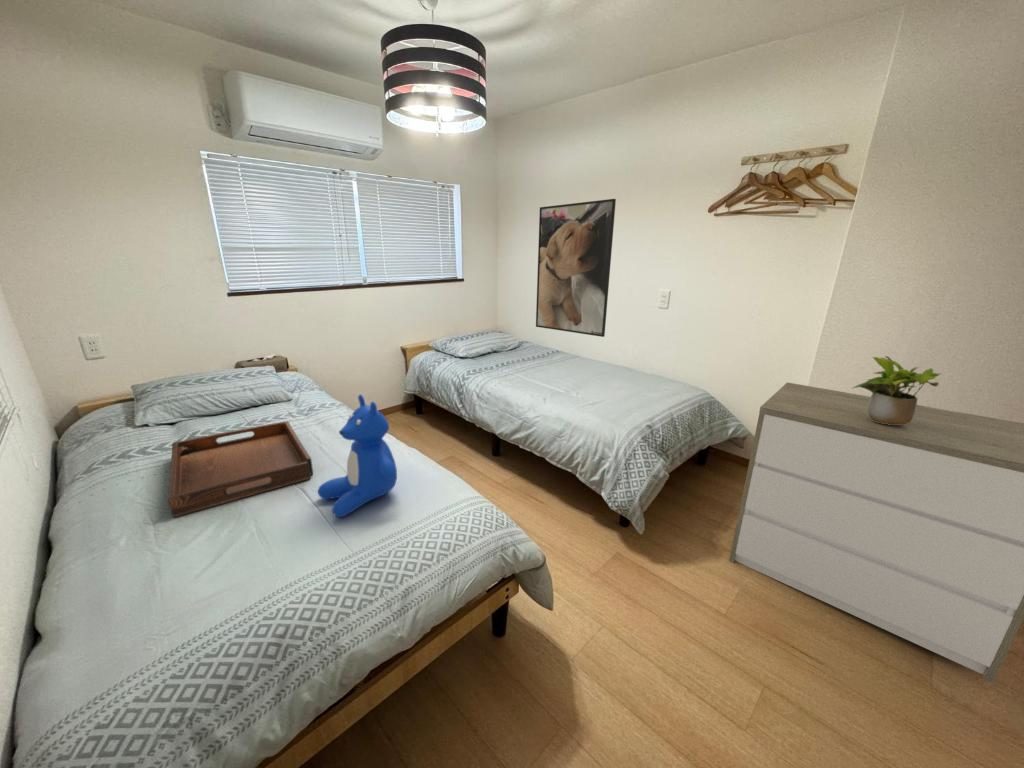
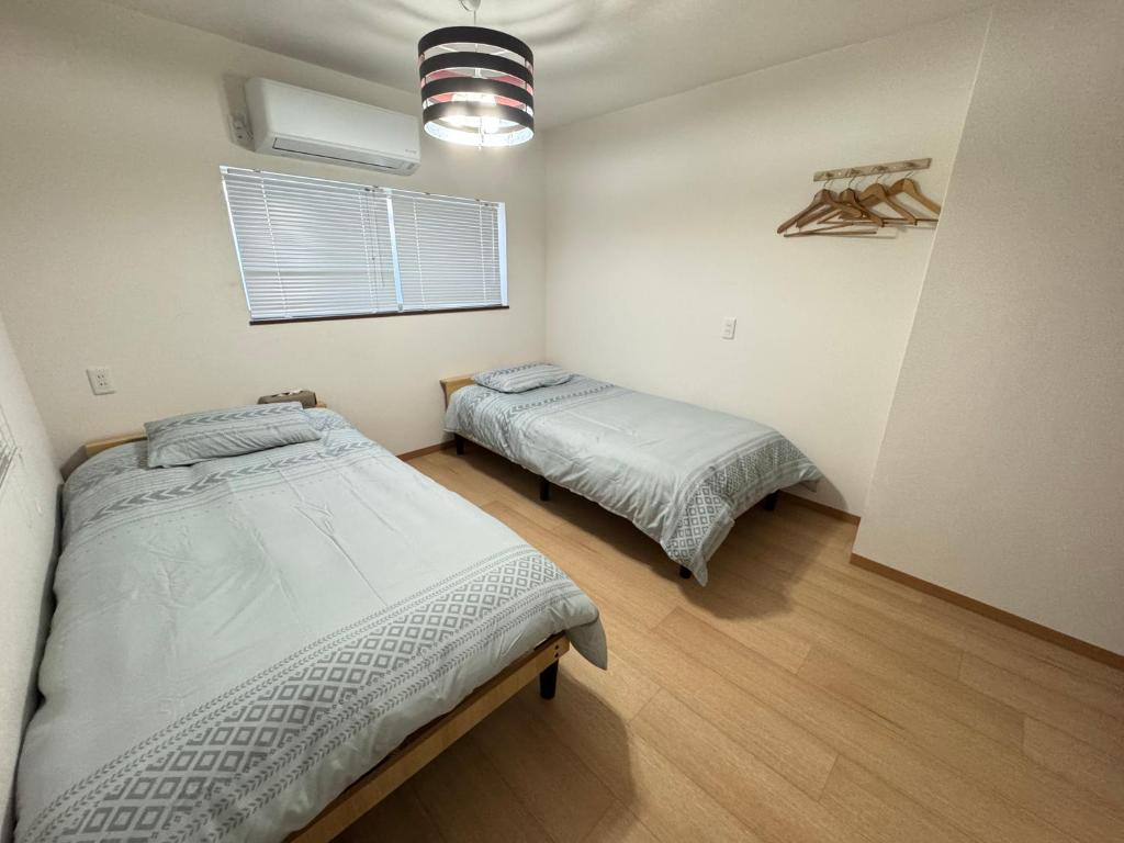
- potted plant [852,355,942,425]
- serving tray [167,420,314,518]
- dresser [728,381,1024,684]
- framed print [535,198,617,338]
- teddy bear [317,393,398,518]
